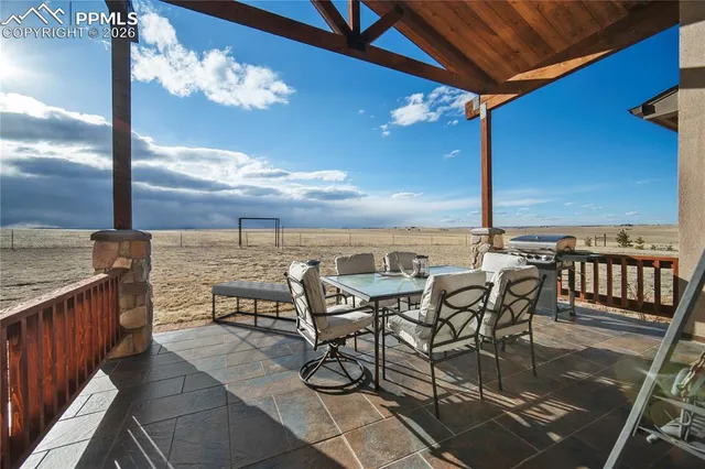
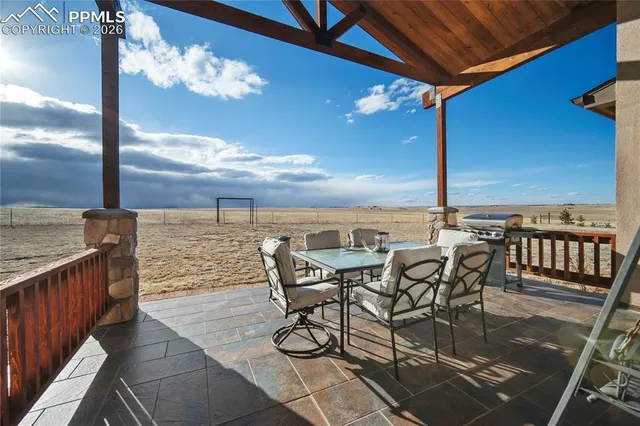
- bench [210,280,301,336]
